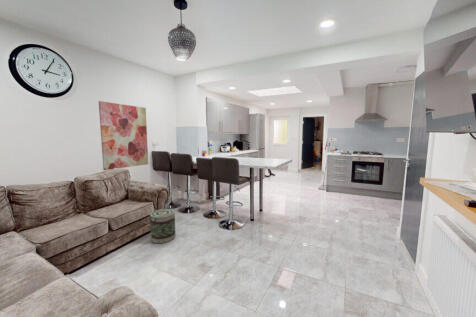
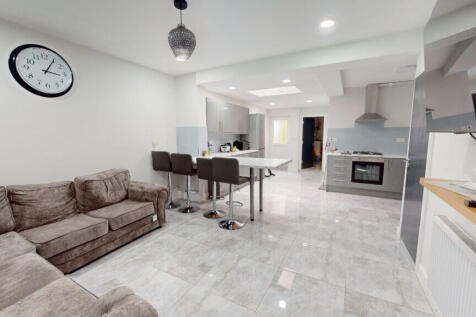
- basket [148,208,176,244]
- wall art [98,100,149,171]
